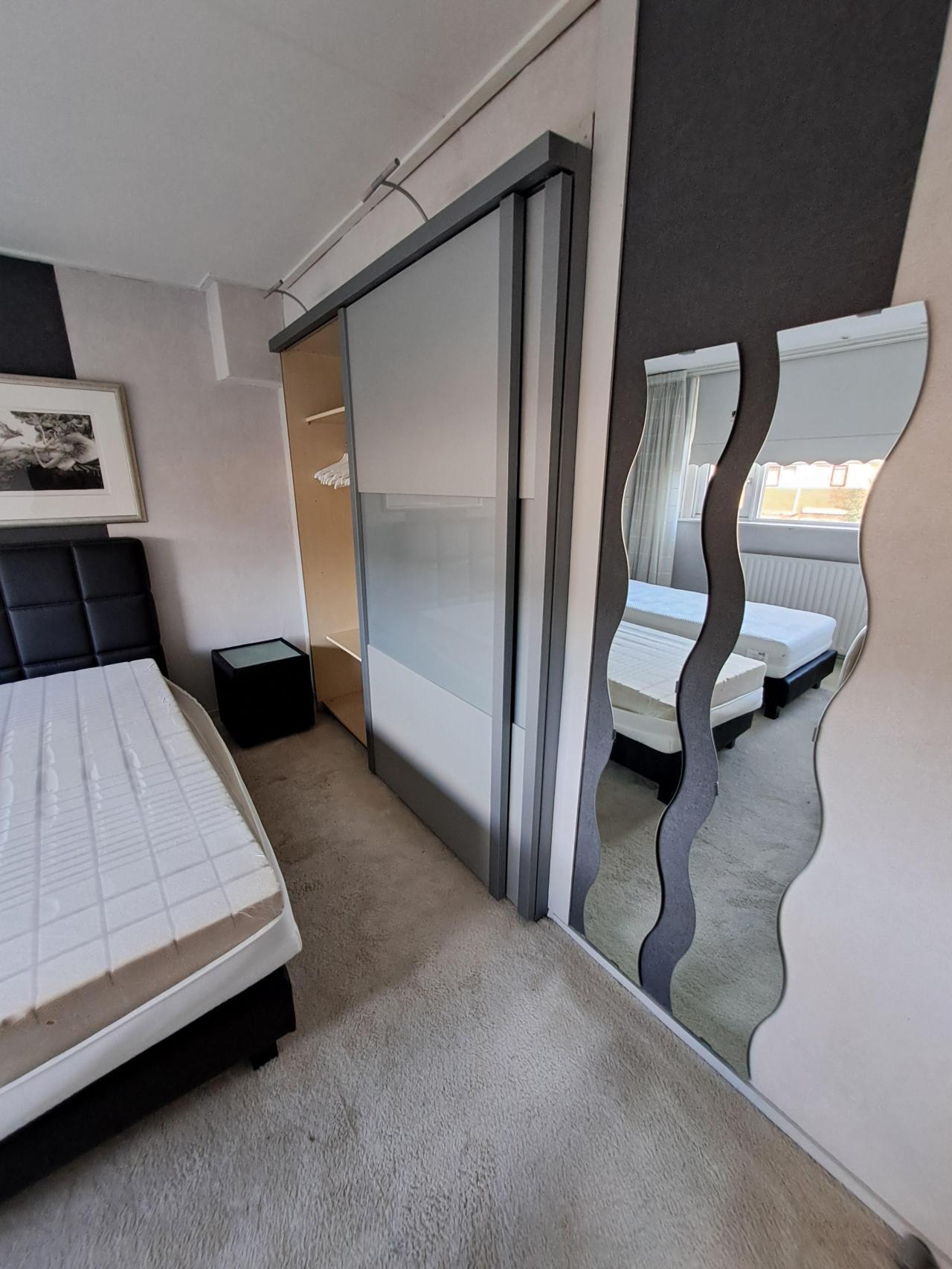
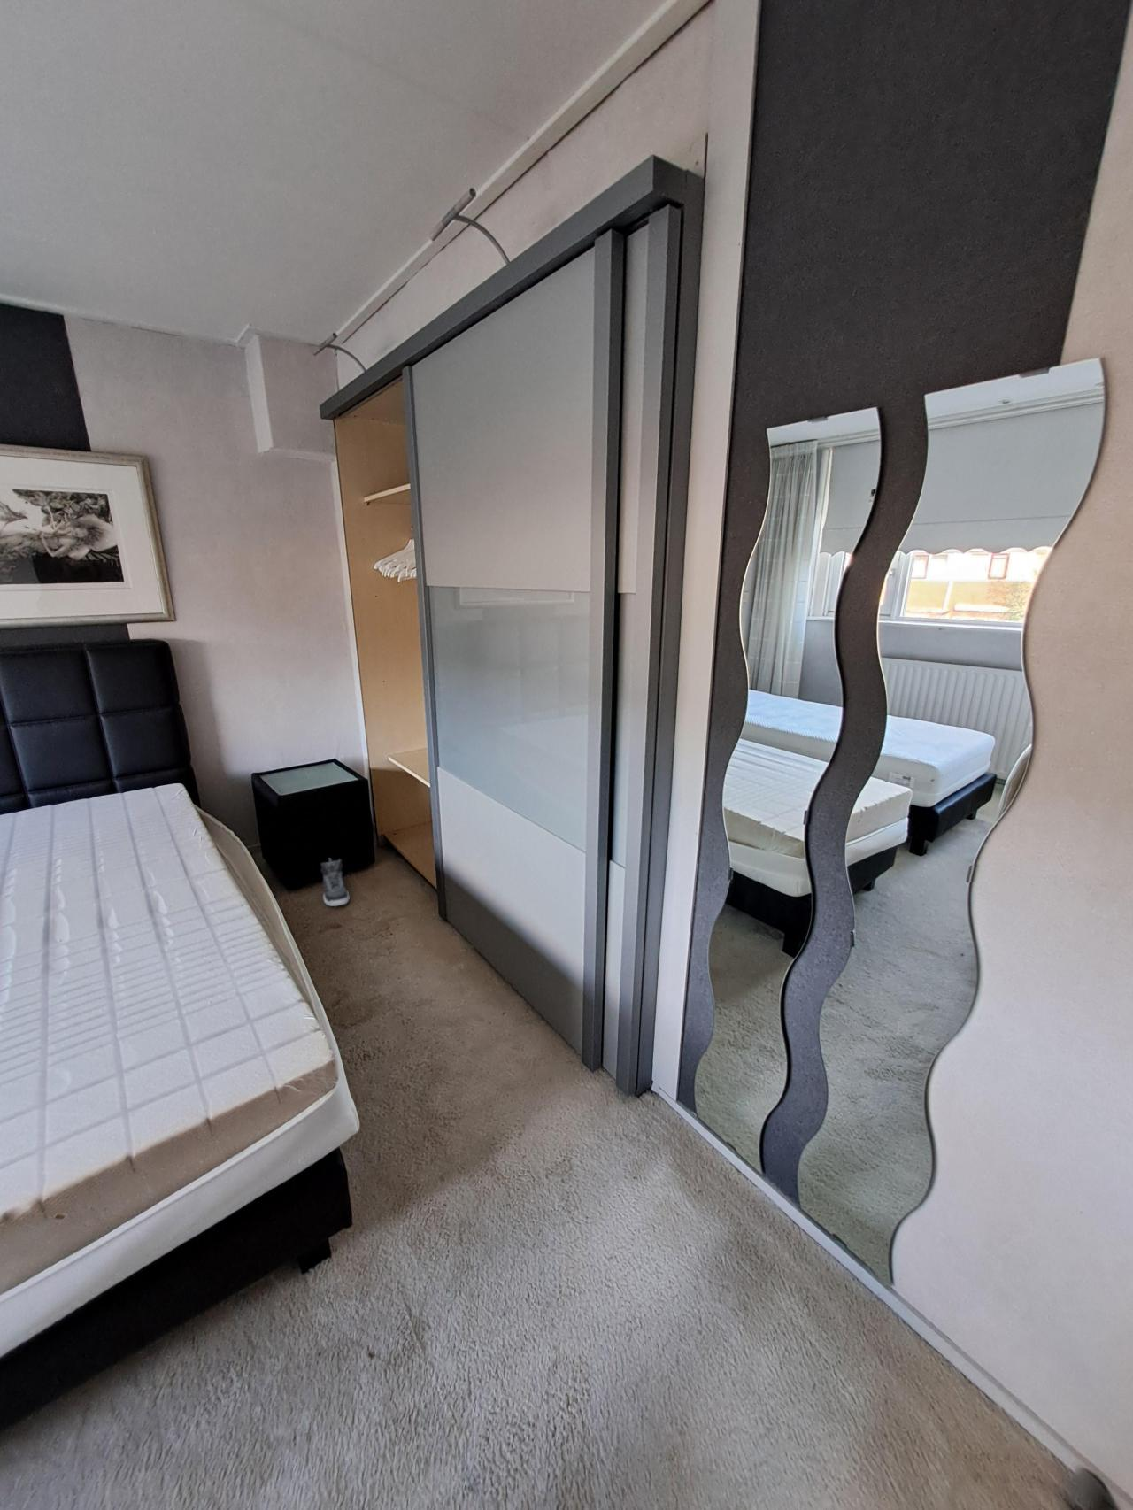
+ sneaker [320,857,351,907]
